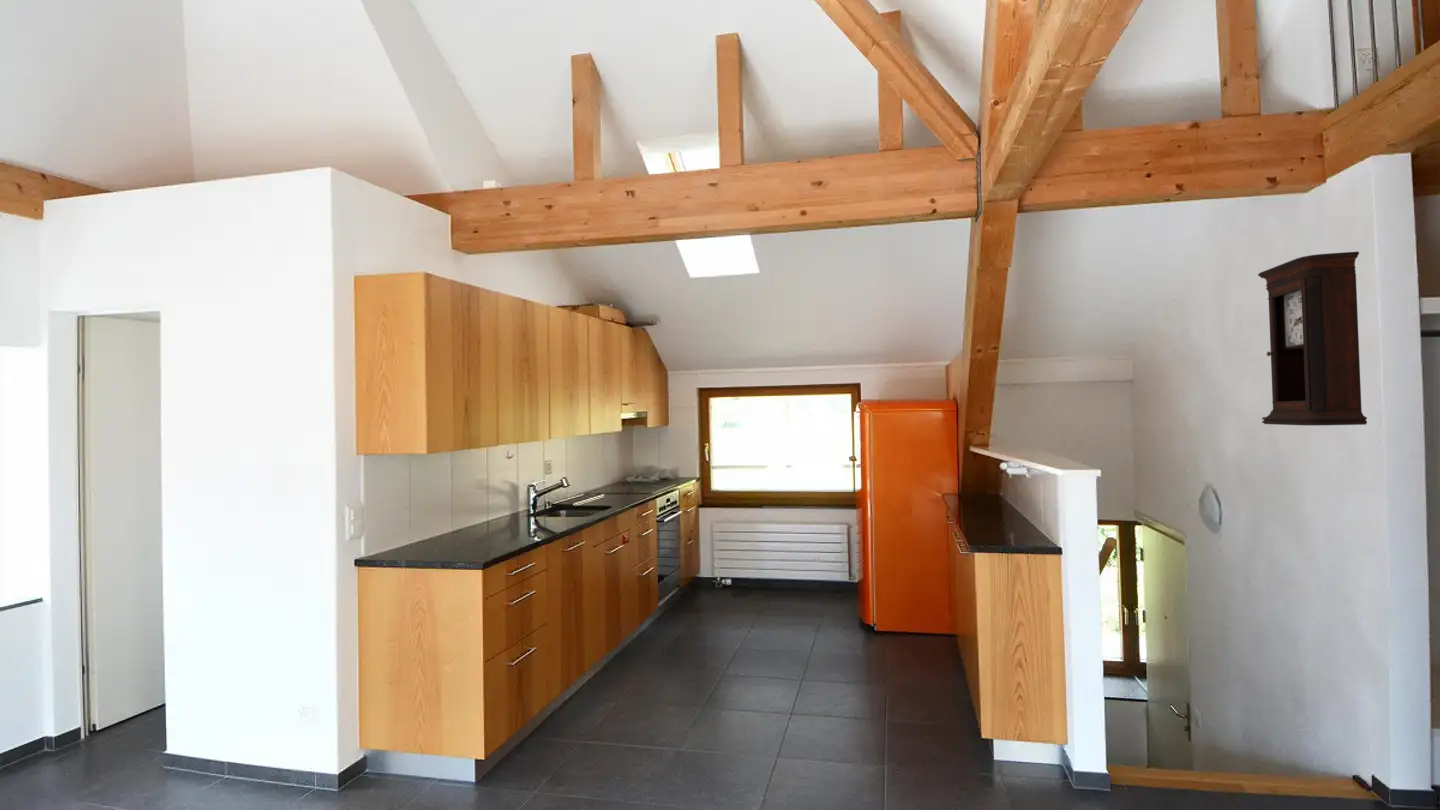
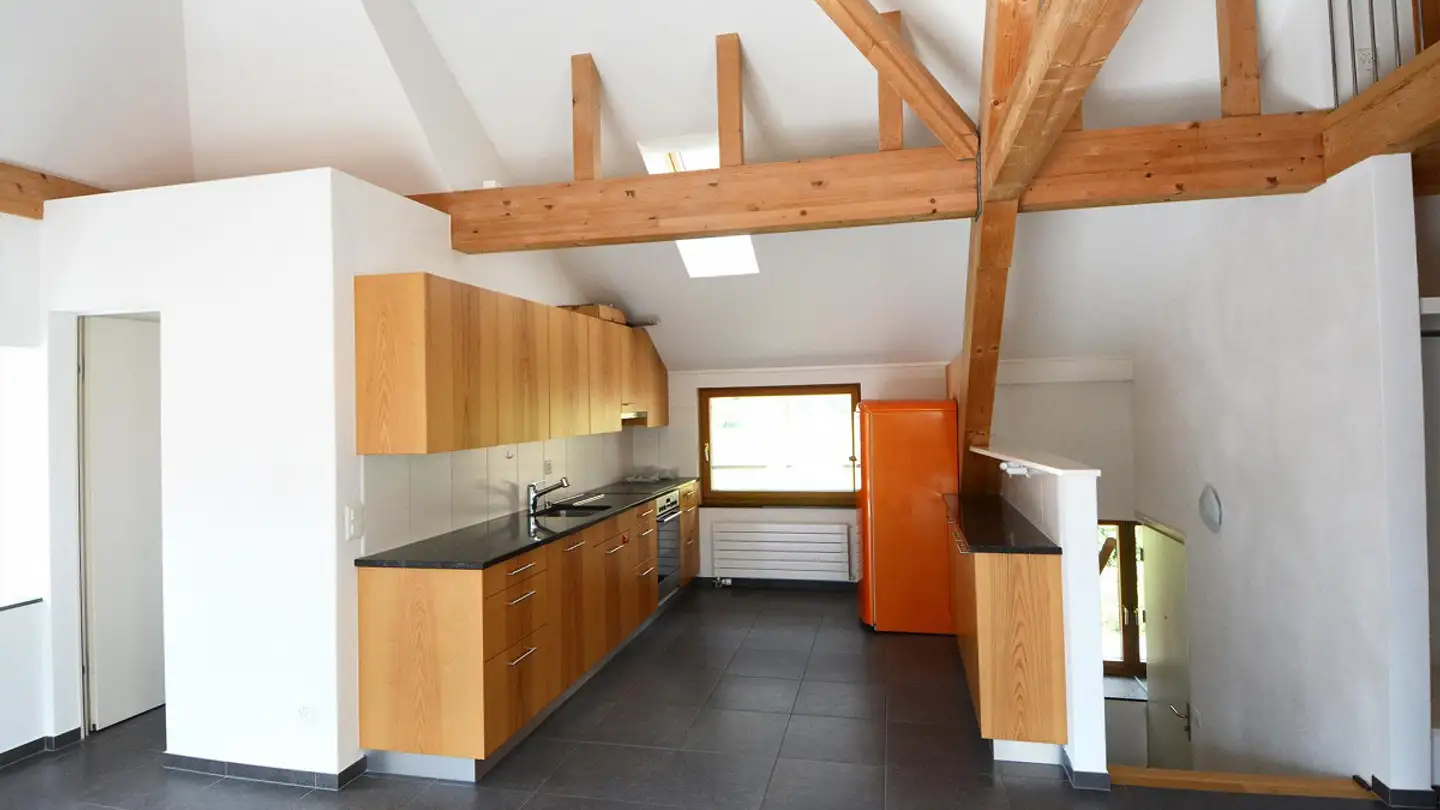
- pendulum clock [1257,251,1368,426]
